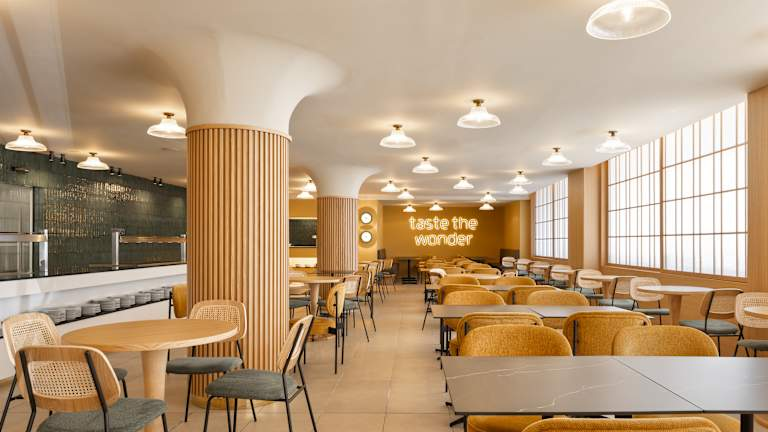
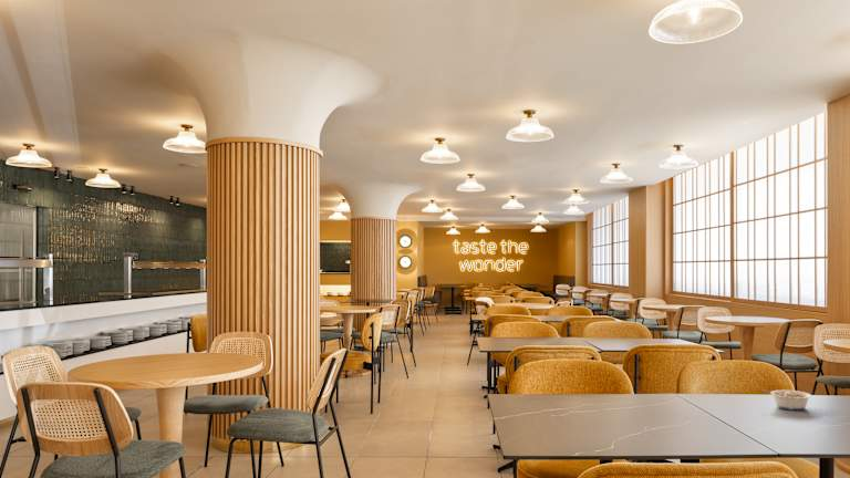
+ legume [761,388,812,411]
